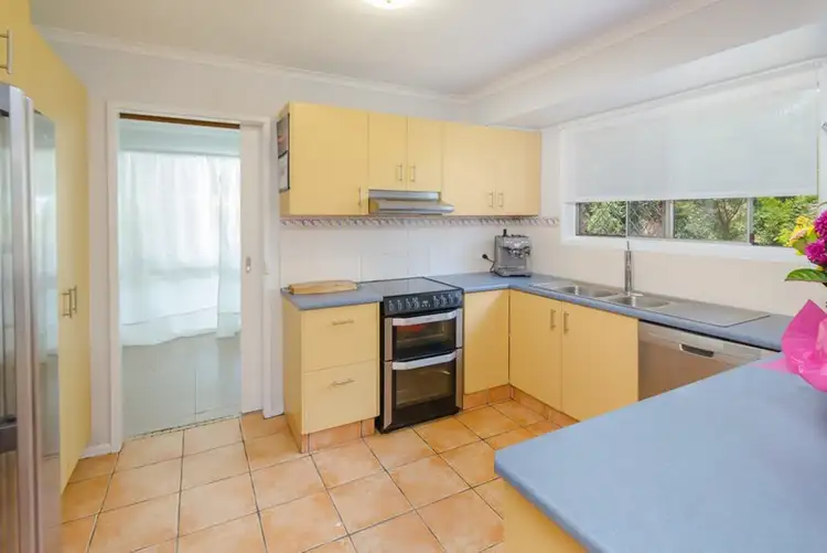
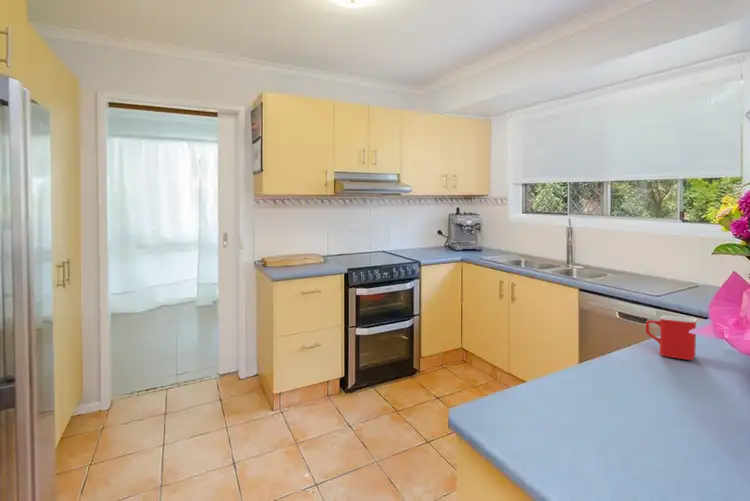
+ mug [645,314,698,361]
